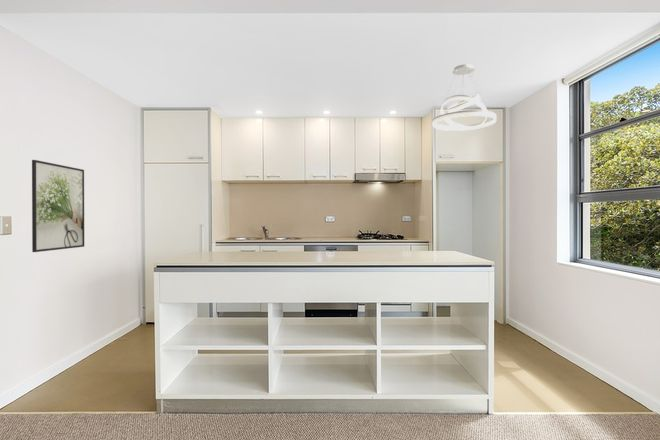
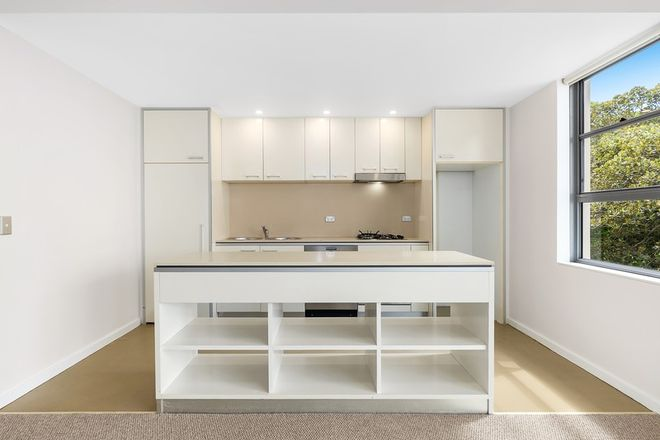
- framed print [31,159,85,253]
- pendant light [432,63,497,132]
